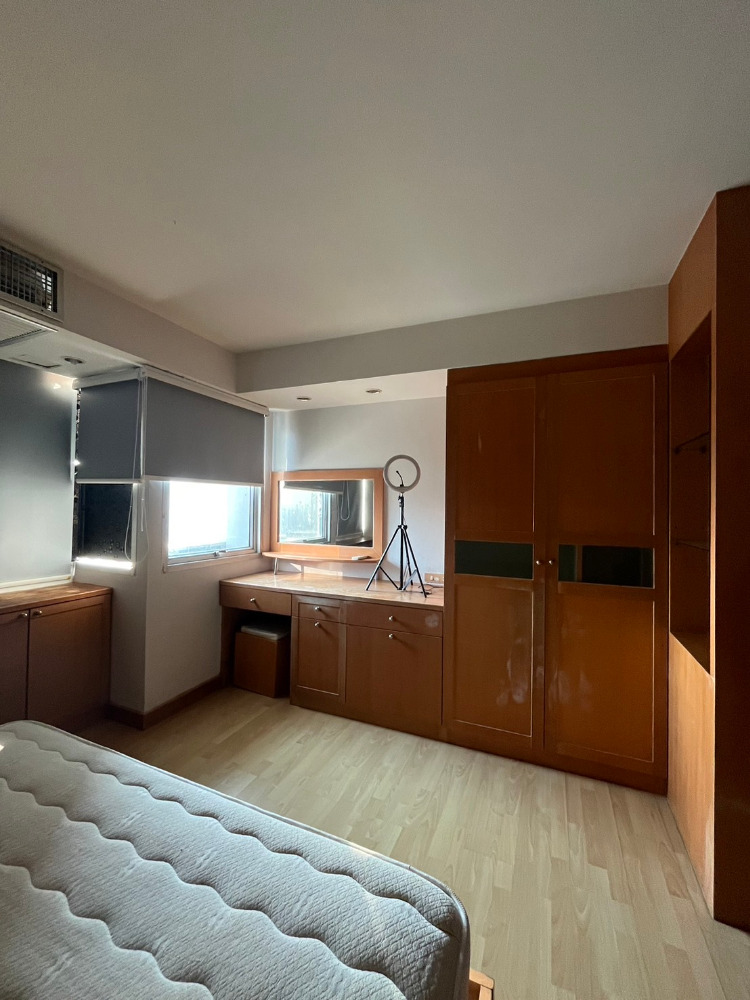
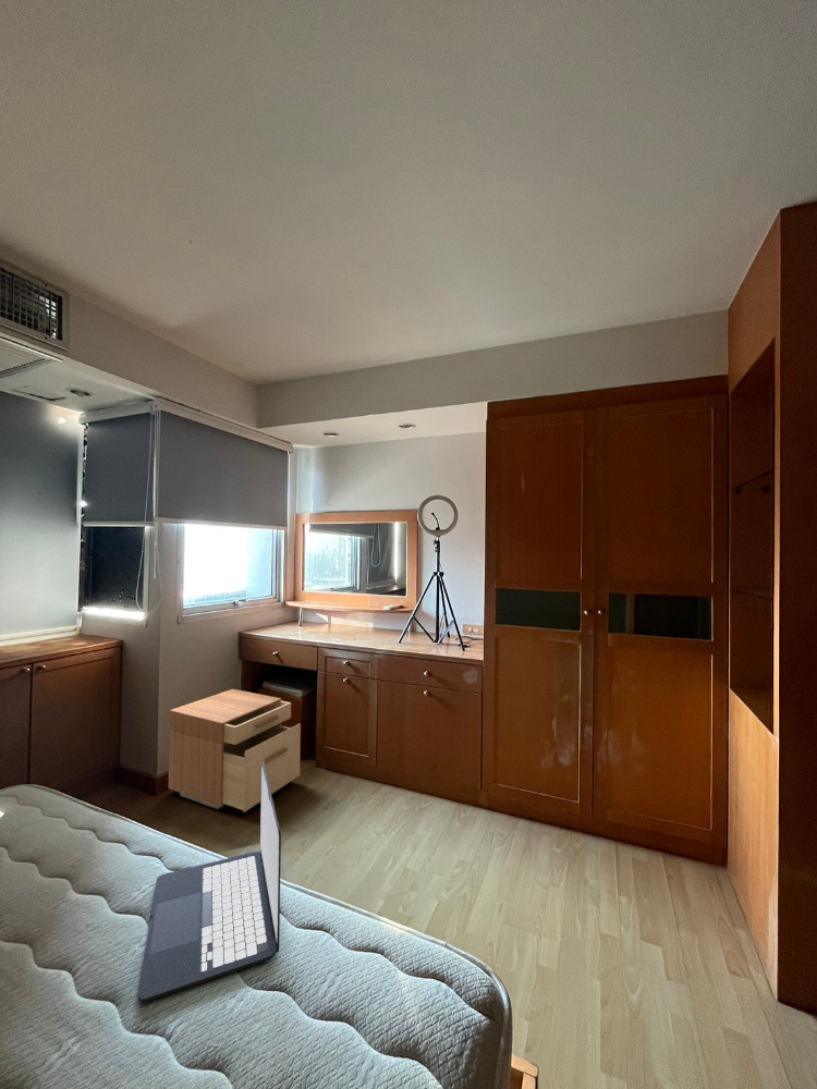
+ filing cabinet [168,688,302,813]
+ laptop [137,762,282,1003]
